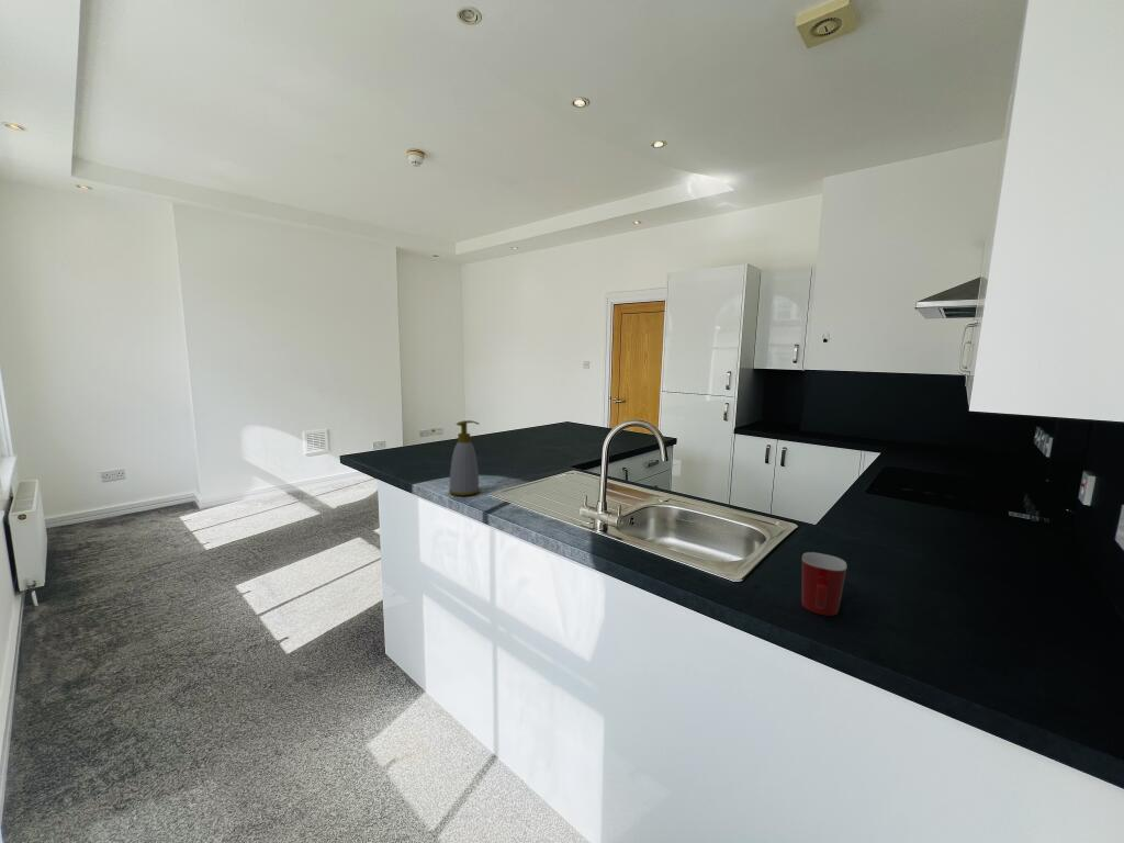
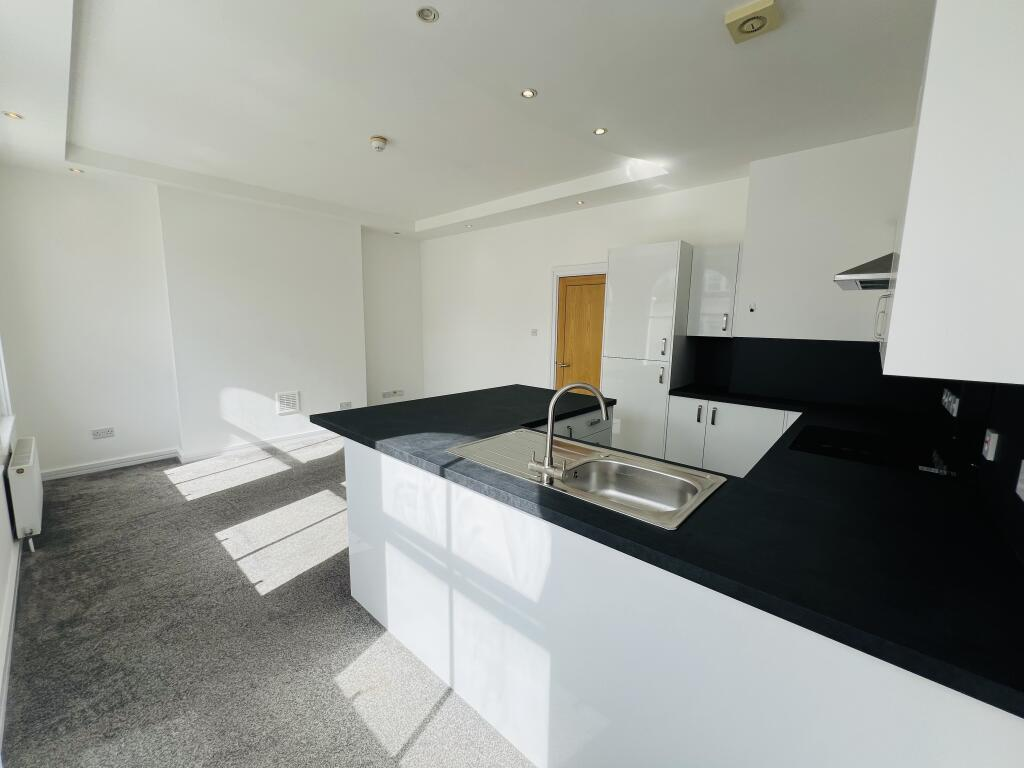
- mug [800,551,847,617]
- soap bottle [448,419,481,497]
